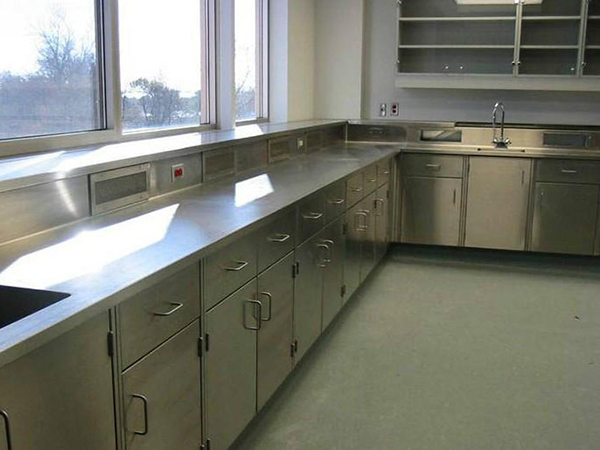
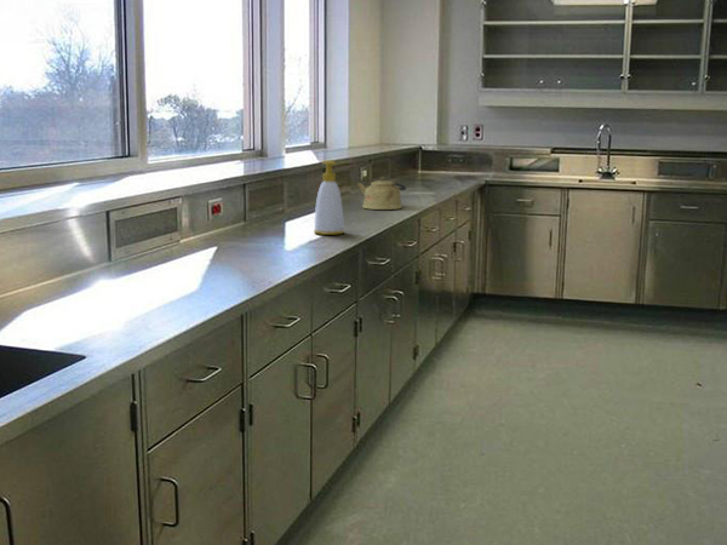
+ soap bottle [313,159,345,236]
+ kettle [356,176,407,211]
